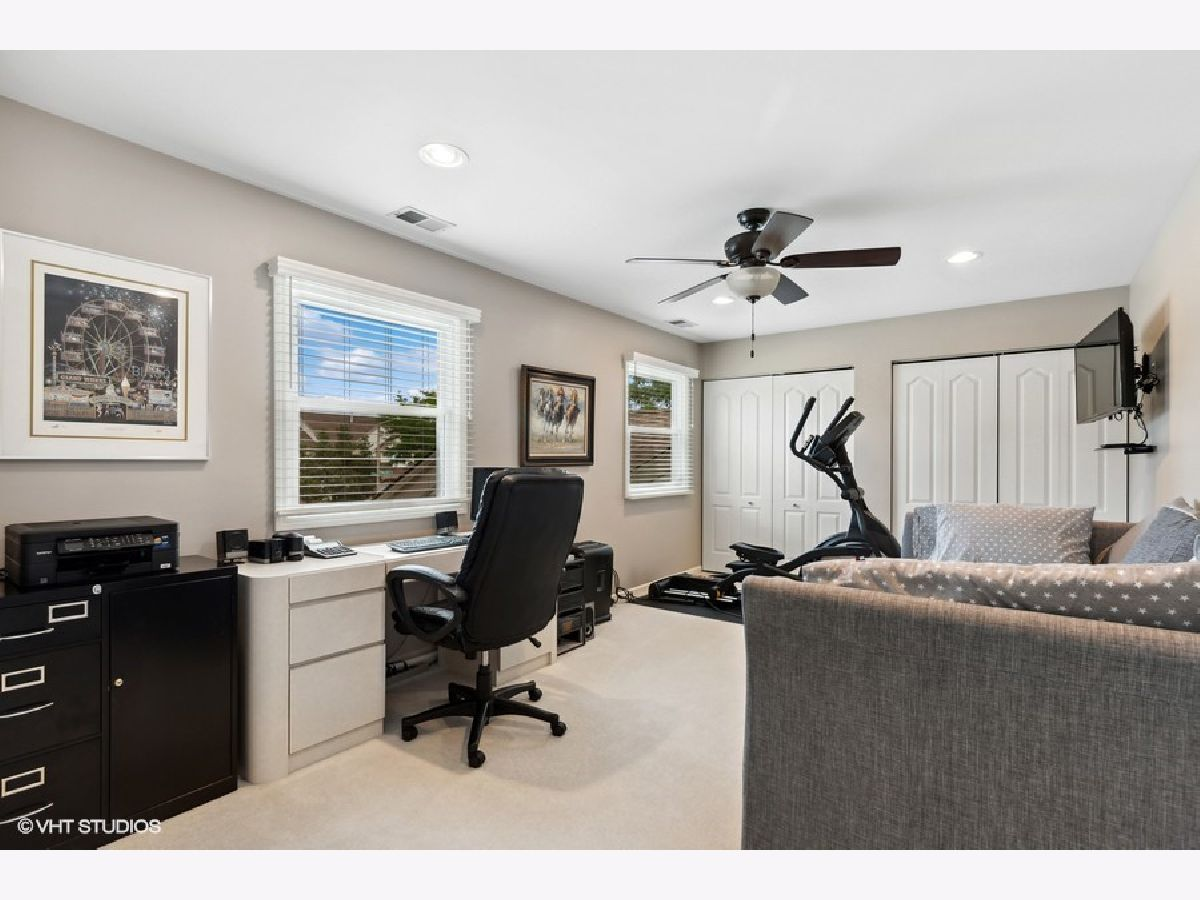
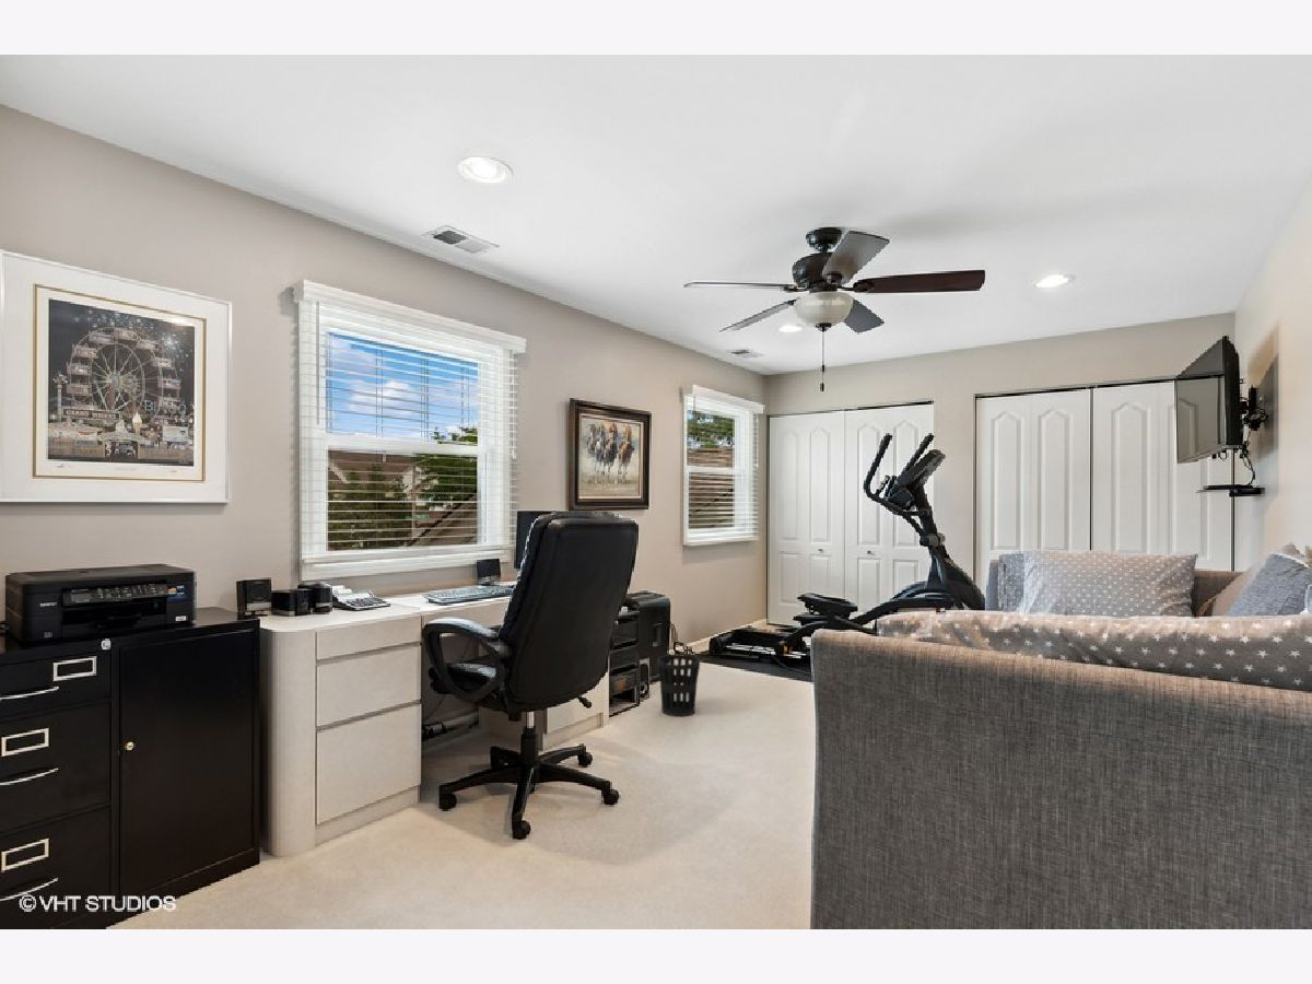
+ wastebasket [656,653,701,717]
